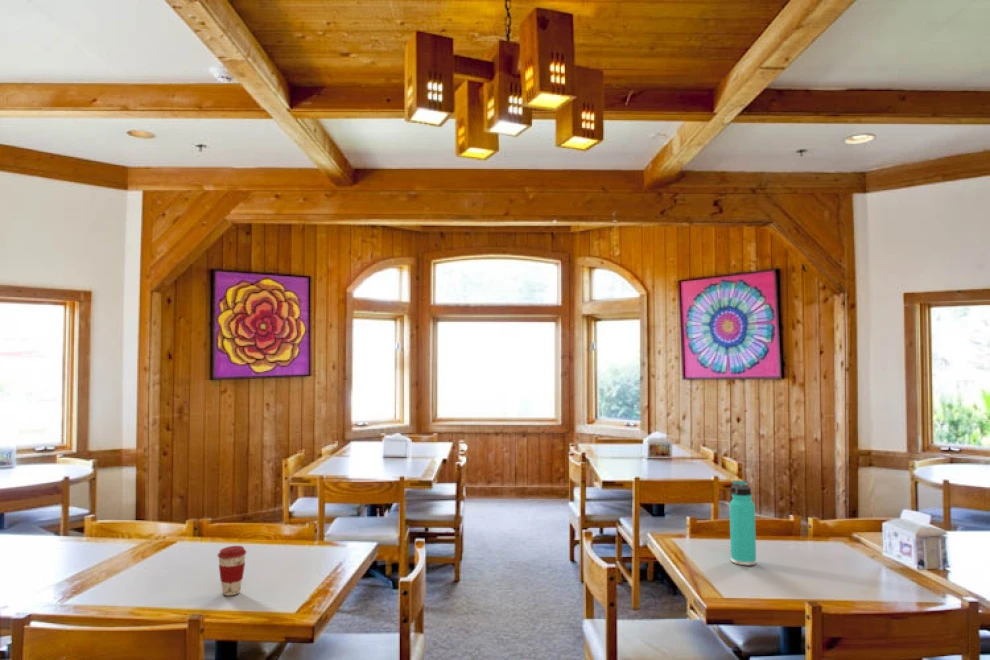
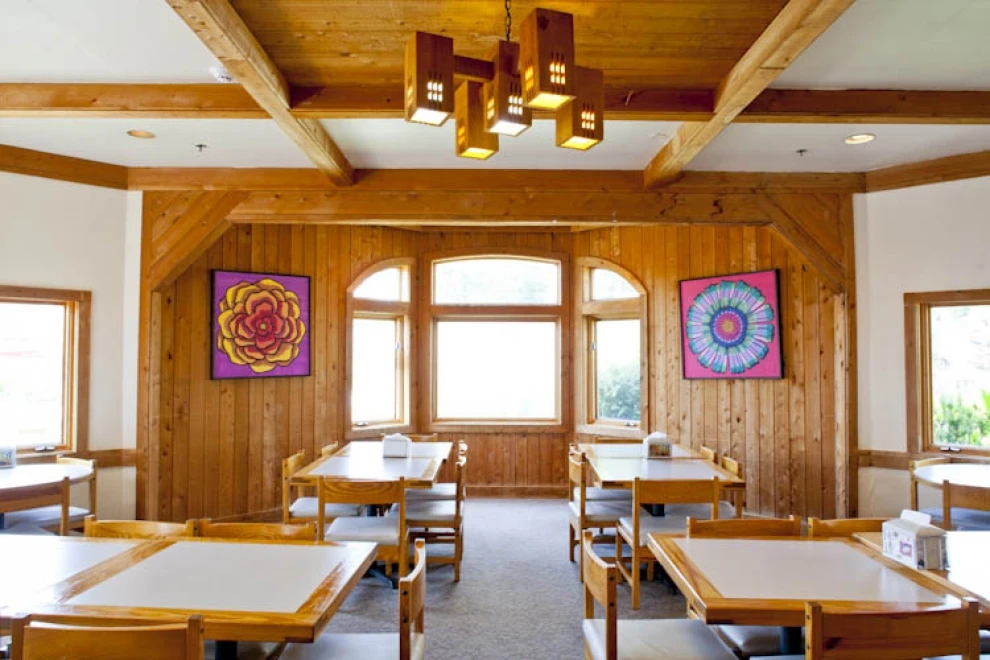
- coffee cup [217,545,247,597]
- thermos bottle [728,479,757,566]
